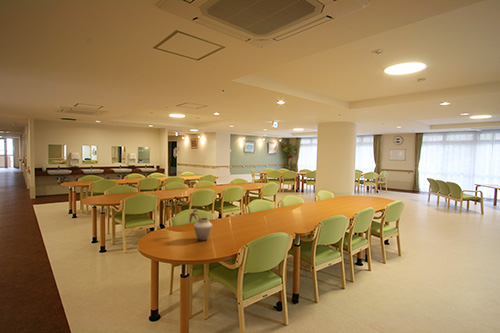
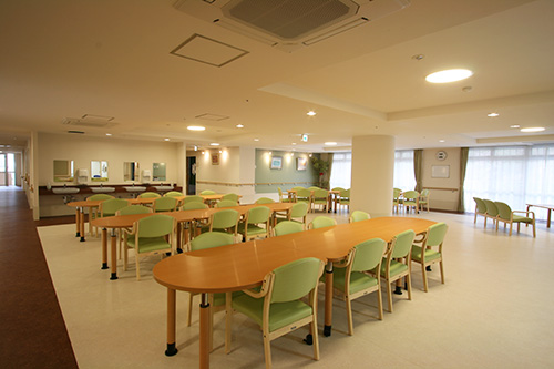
- vase [188,207,213,242]
